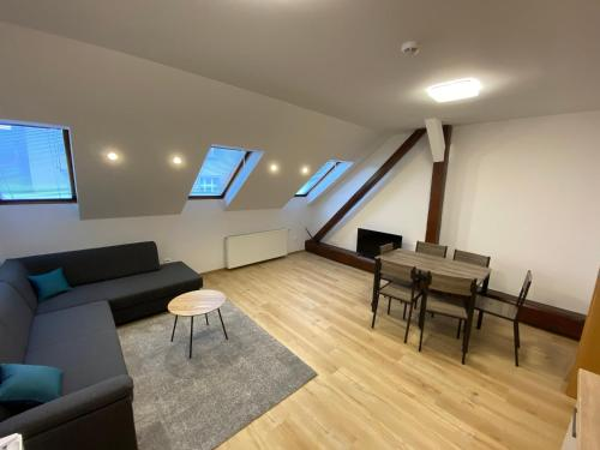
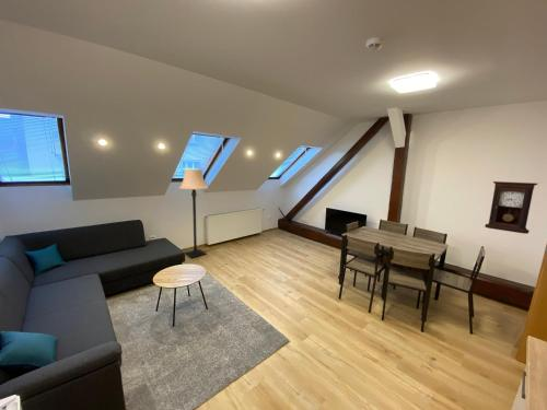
+ pendulum clock [484,180,539,235]
+ lamp [178,168,209,259]
